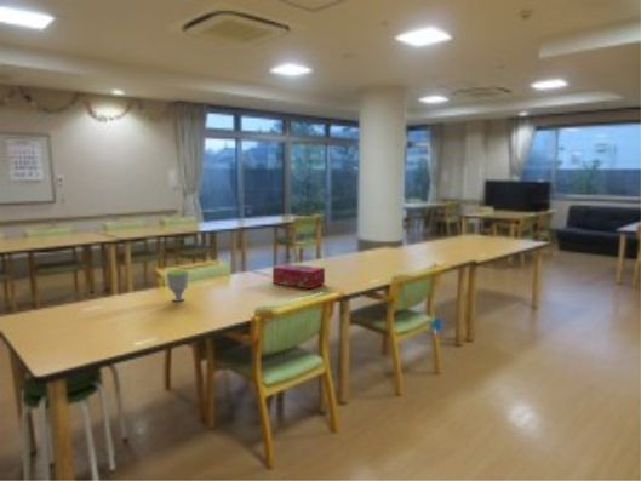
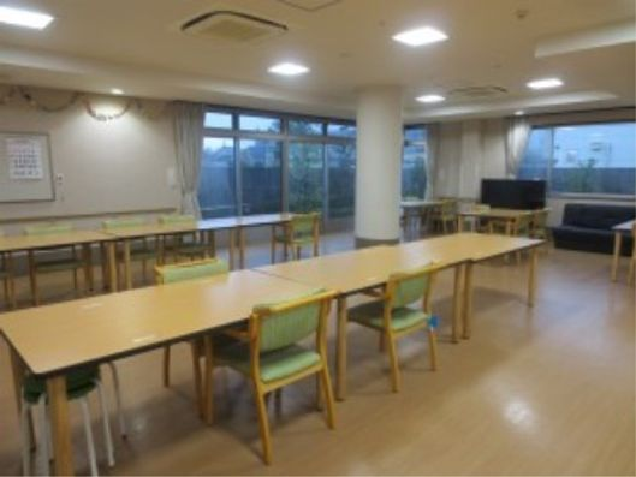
- cup [165,269,190,303]
- tissue box [271,263,326,290]
